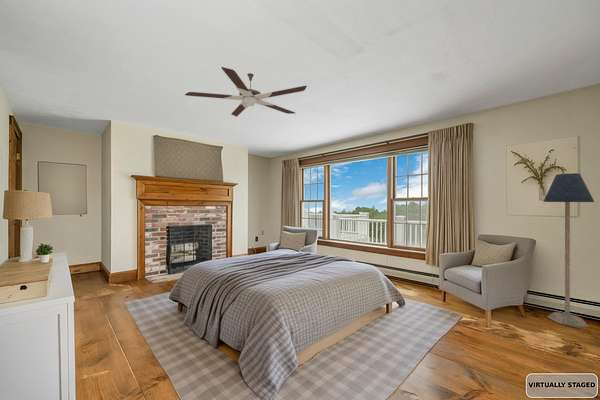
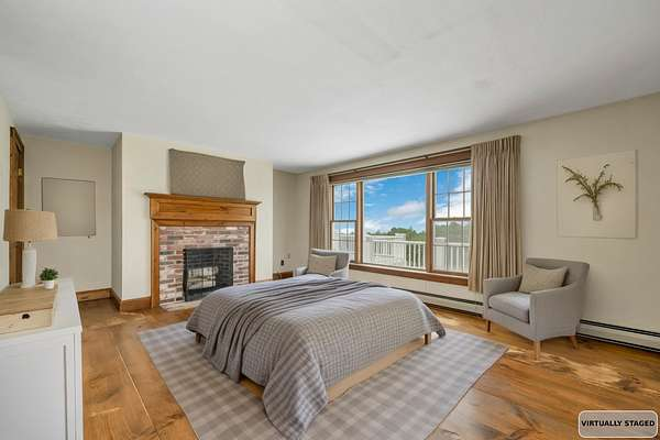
- floor lamp [542,172,595,329]
- ceiling fan [184,66,308,118]
